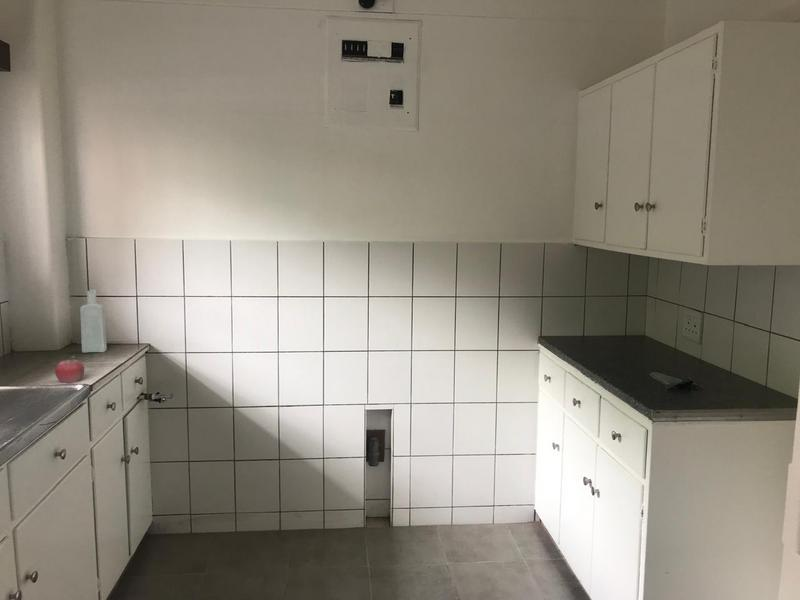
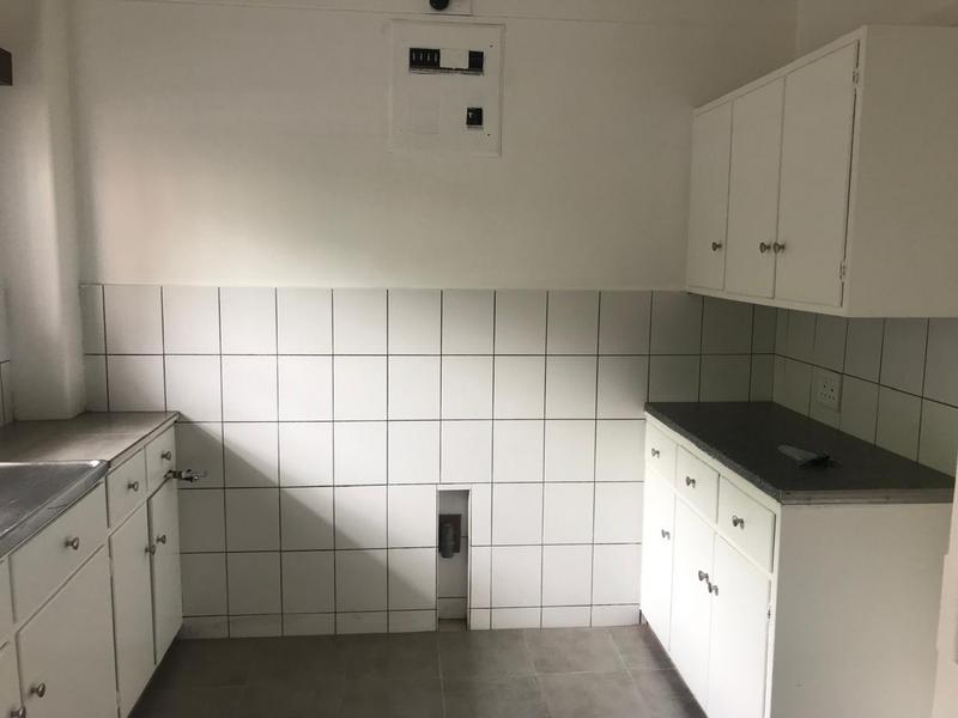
- fruit [54,355,85,384]
- bottle [79,288,107,354]
